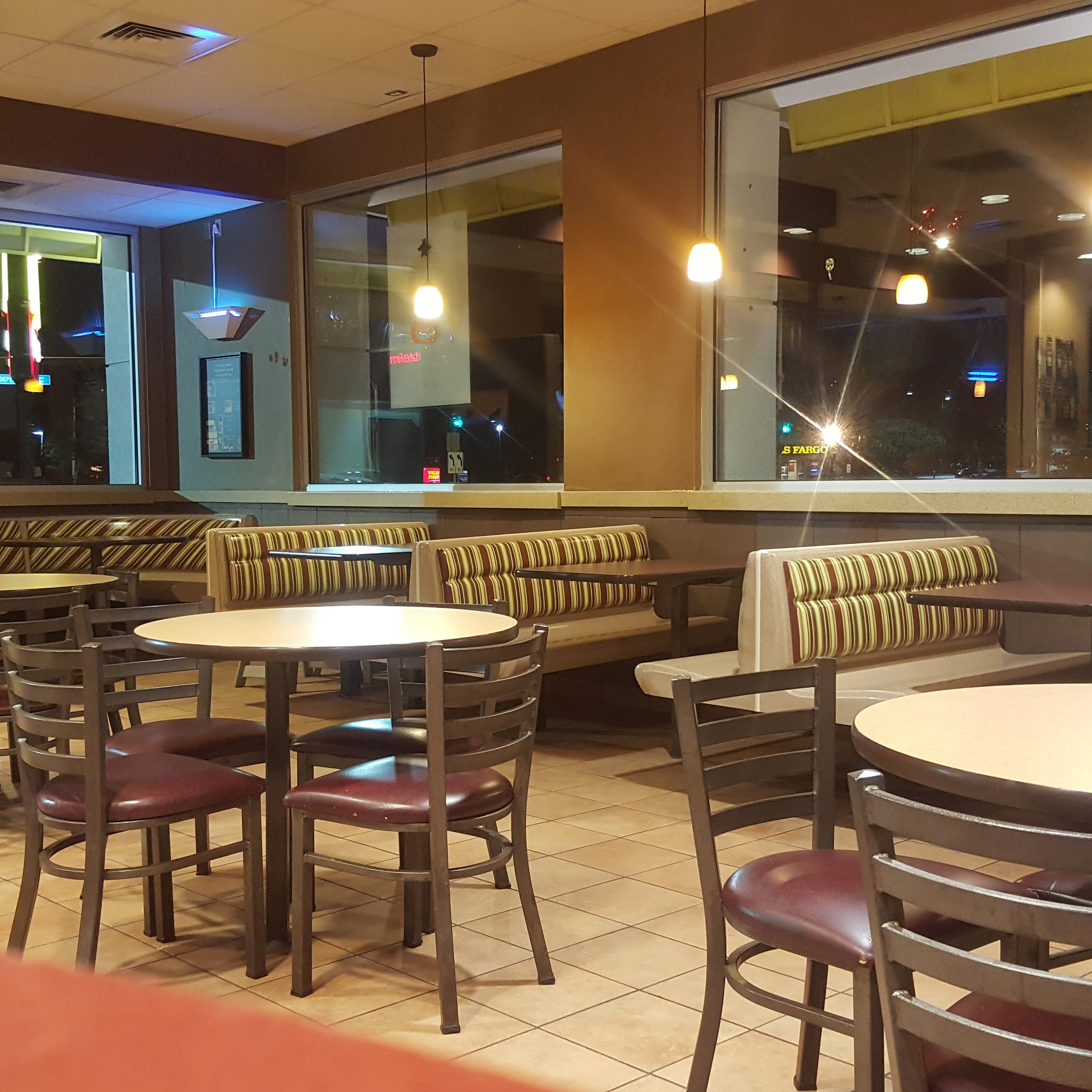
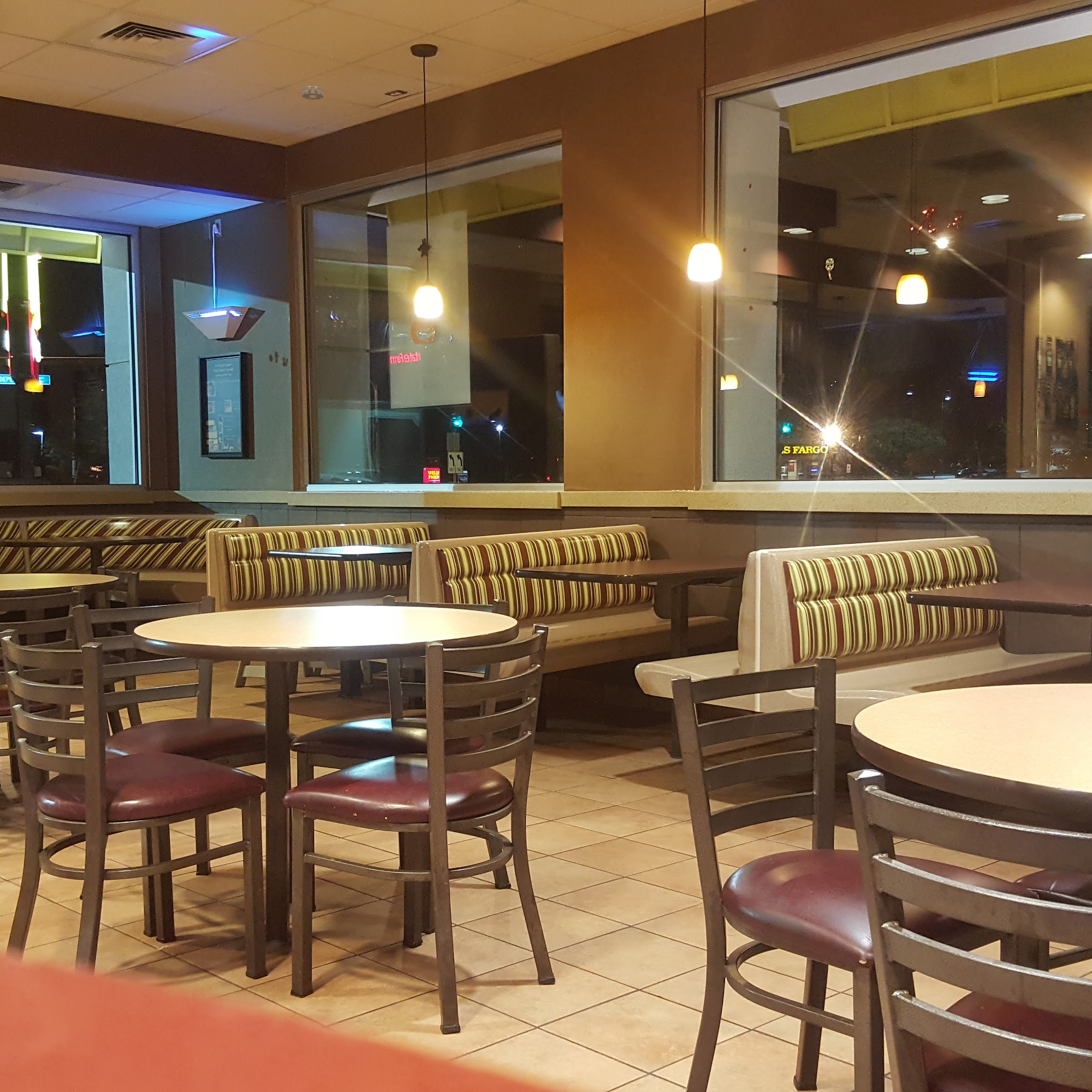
+ smoke detector [301,85,324,100]
